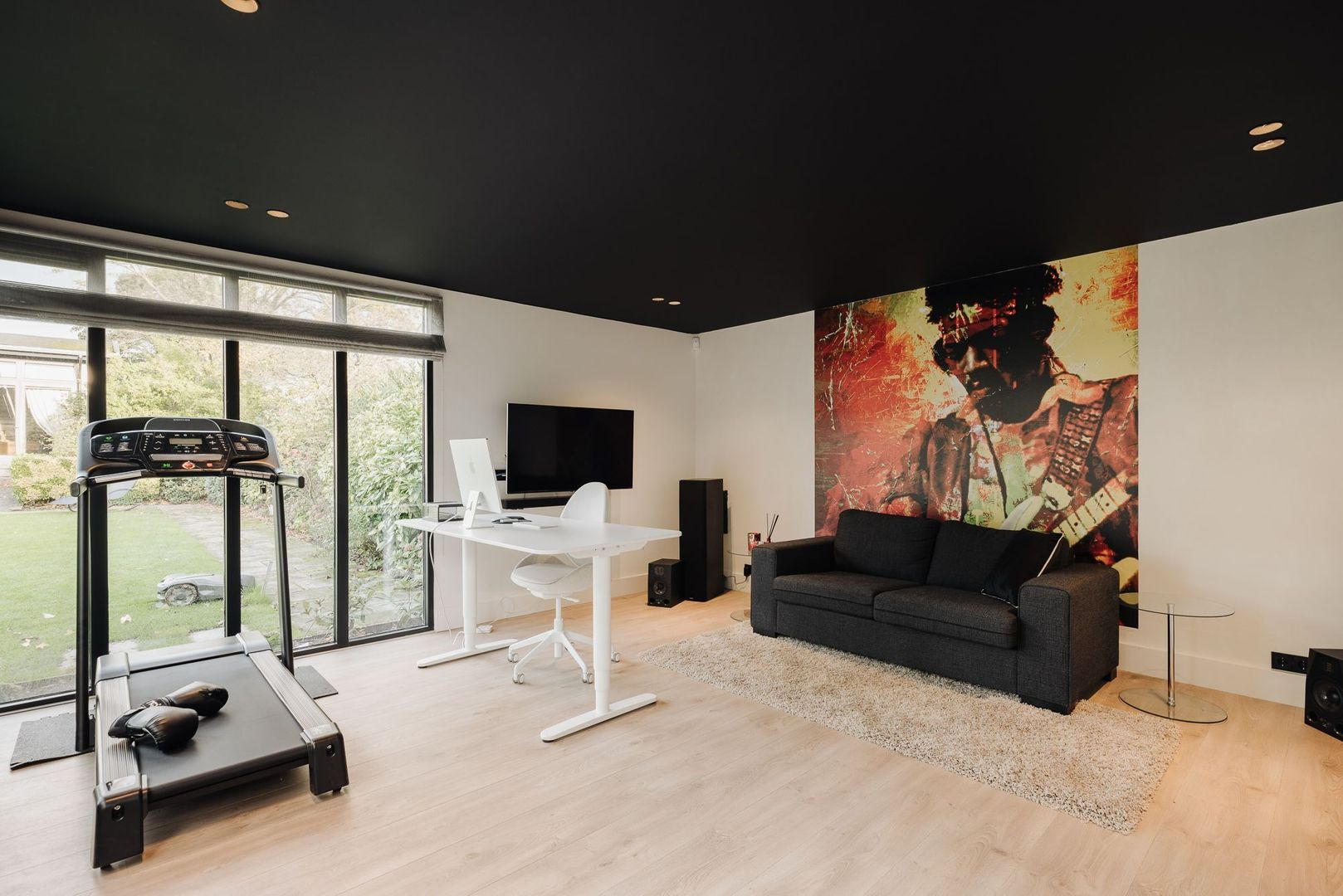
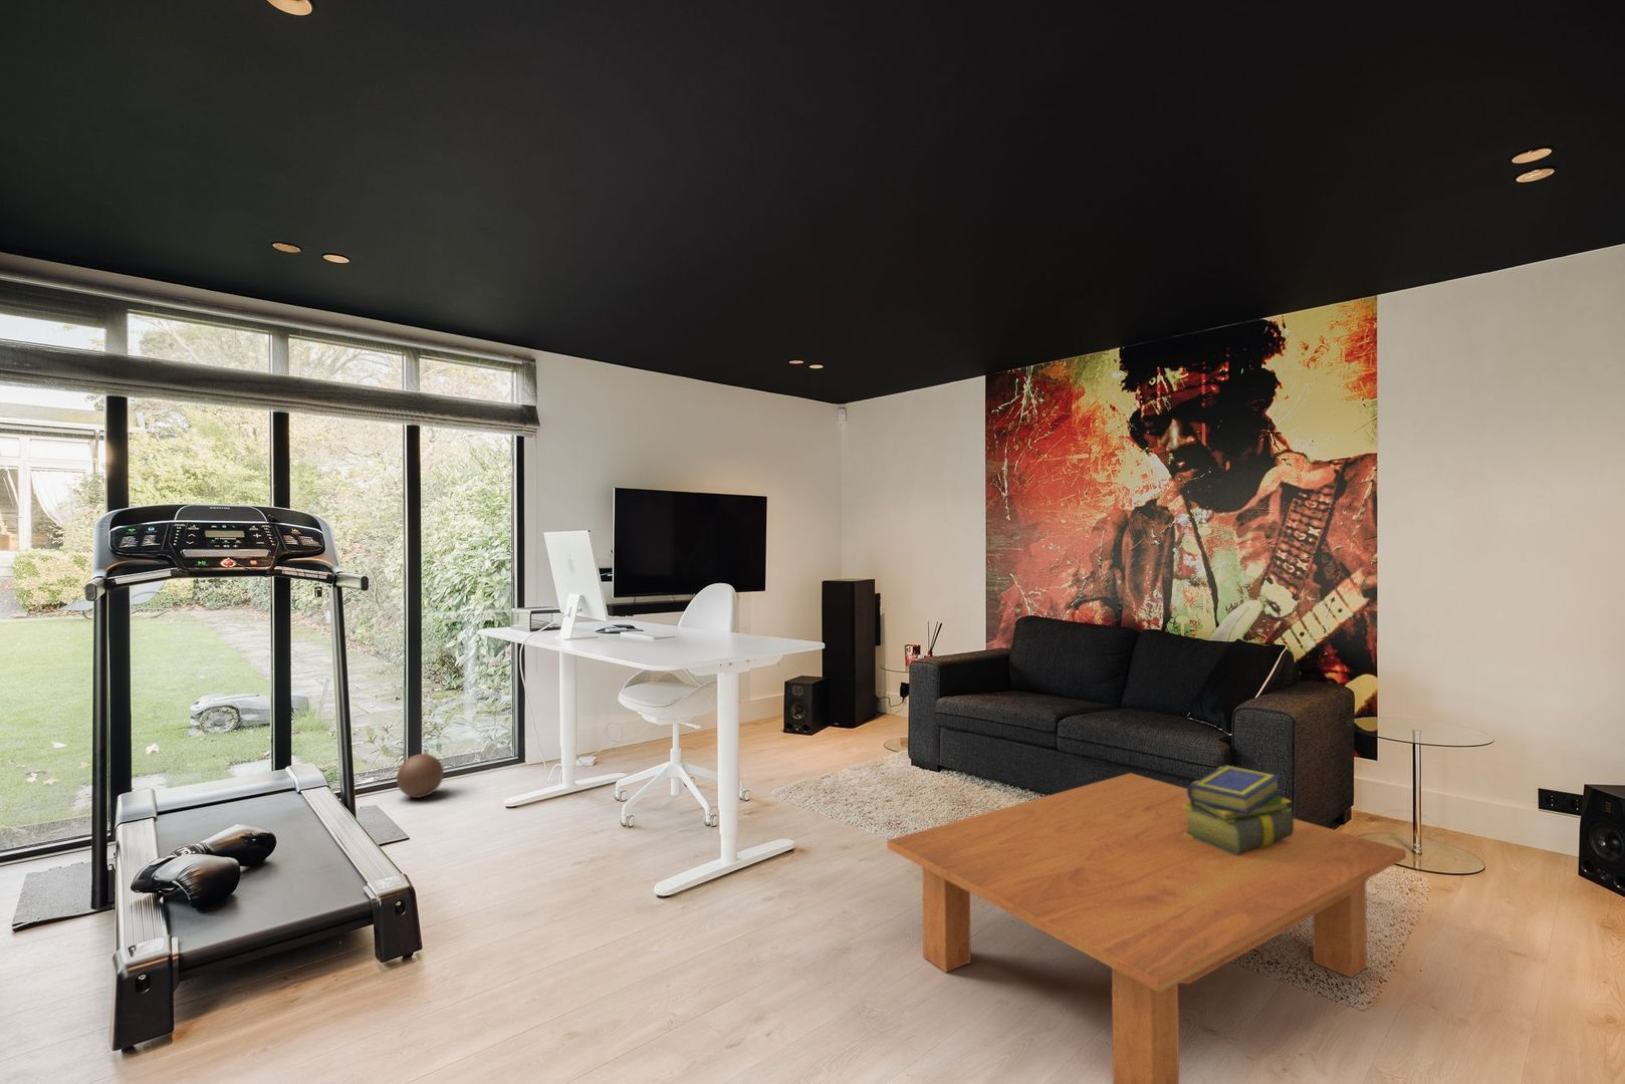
+ ball [396,753,445,798]
+ coffee table [886,772,1407,1084]
+ stack of books [1183,763,1295,855]
